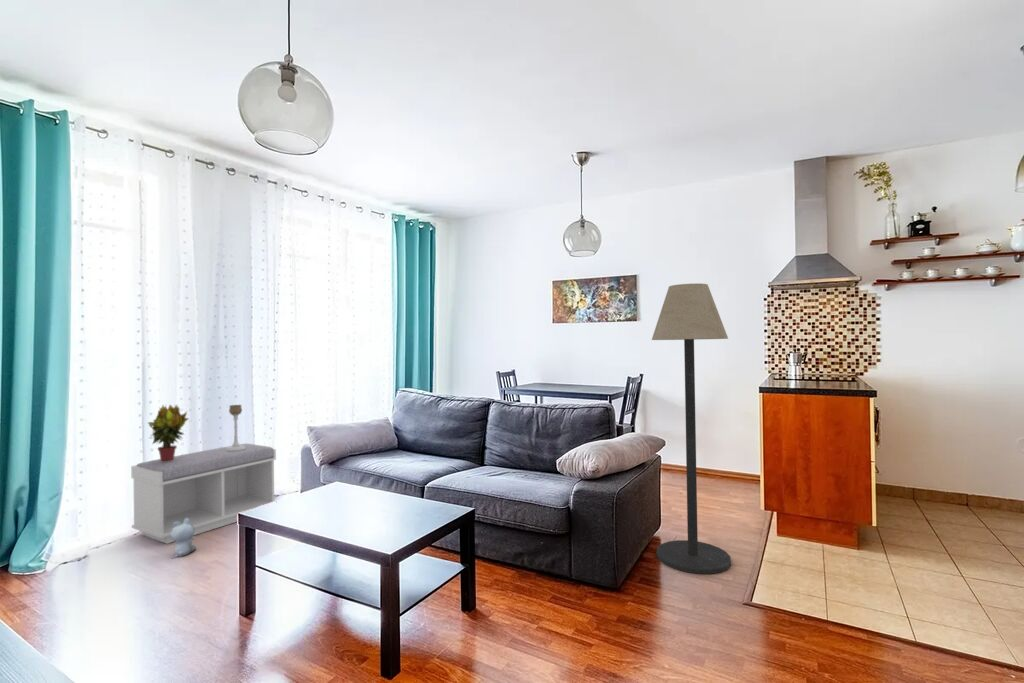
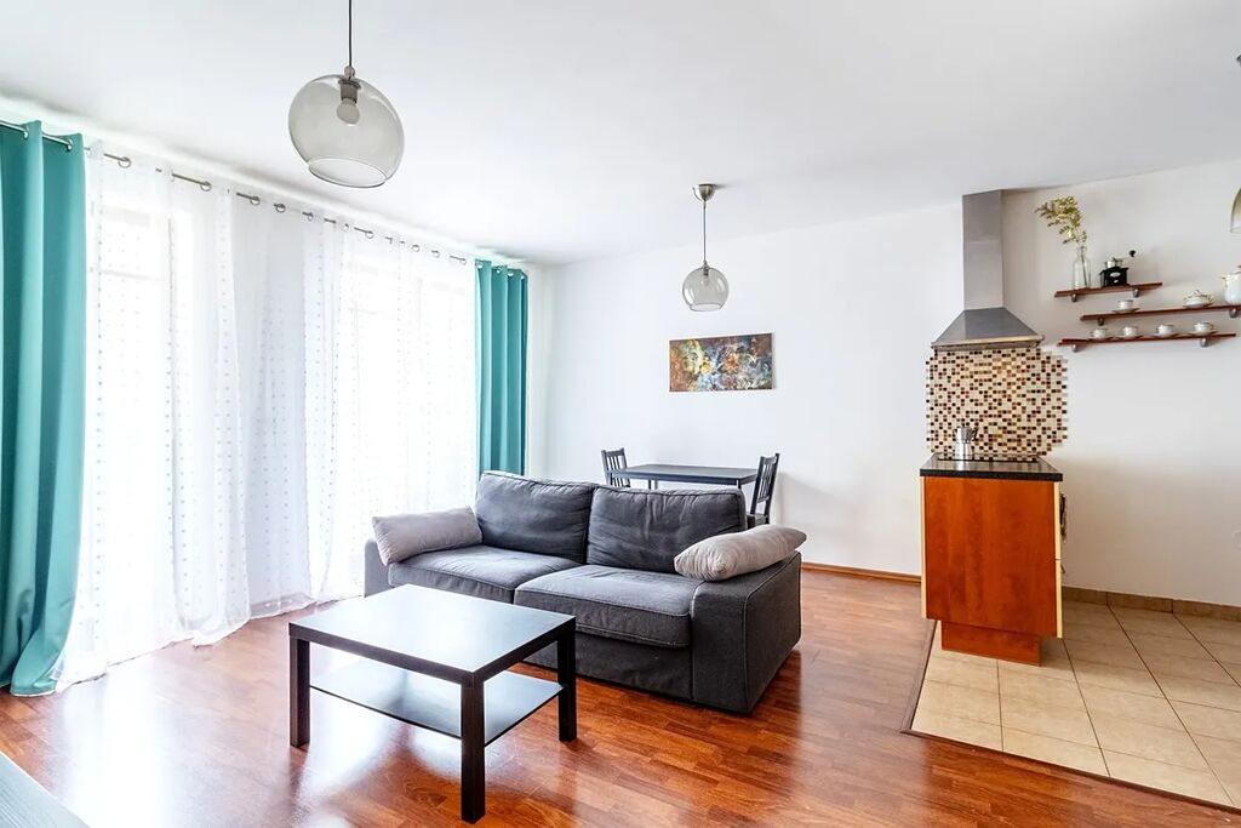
- floor lamp [651,282,732,575]
- potted plant [147,404,190,462]
- plush toy [170,518,197,559]
- candle holder [226,404,246,451]
- bench [130,443,277,545]
